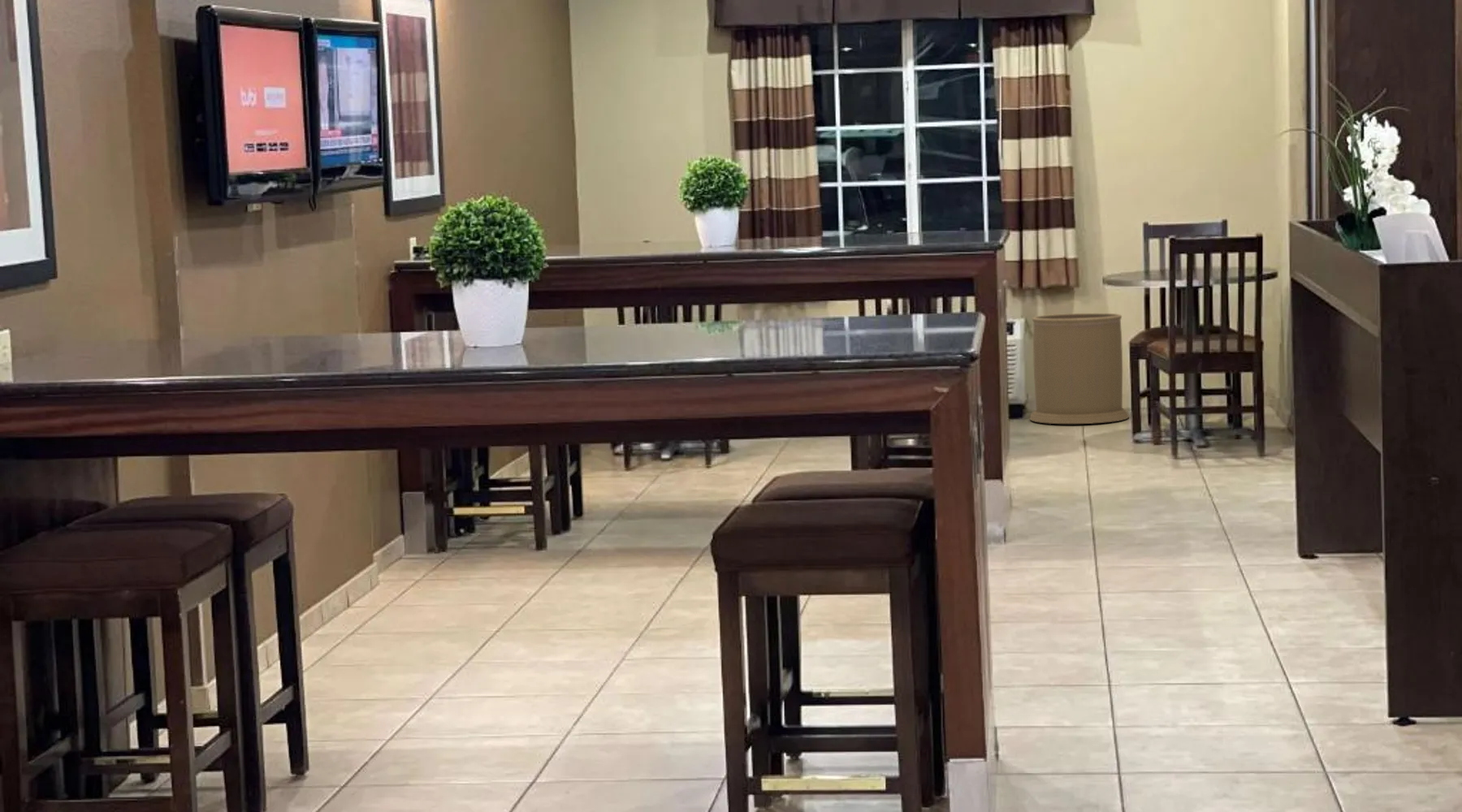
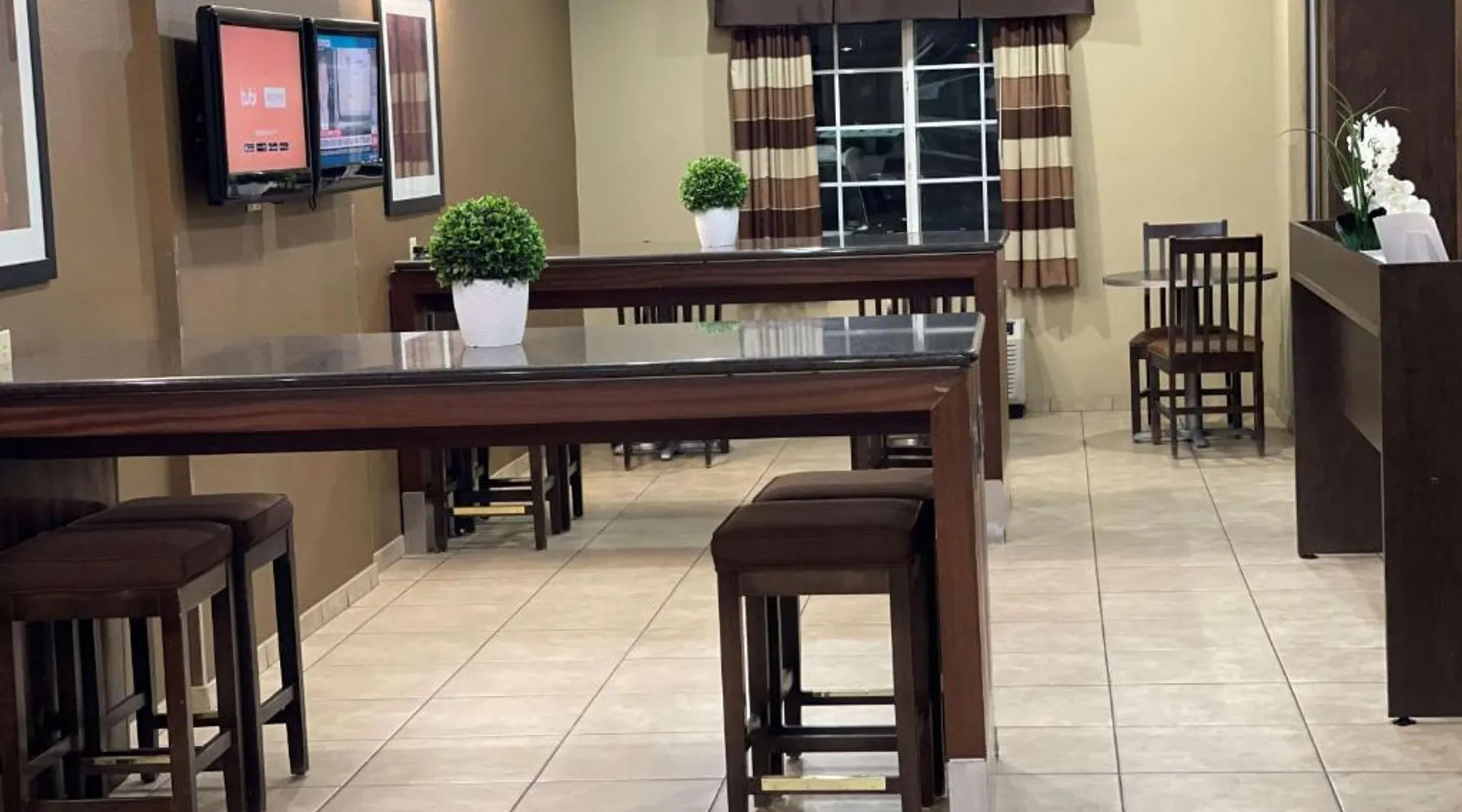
- trash can [1029,313,1130,425]
